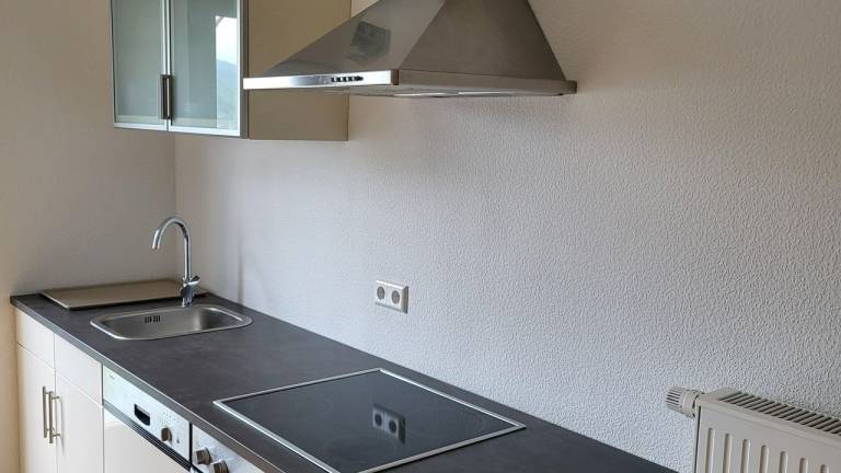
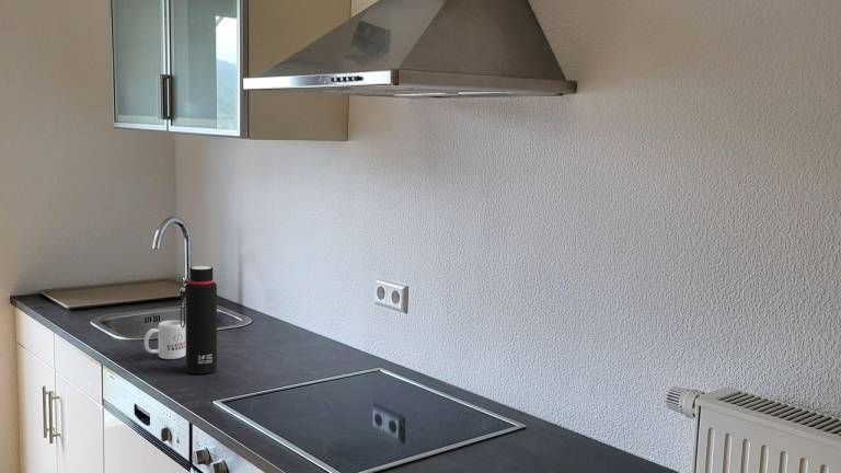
+ water bottle [180,265,218,374]
+ mug [143,320,186,360]
